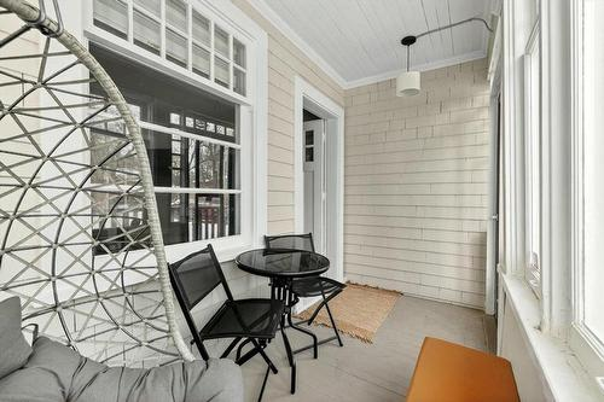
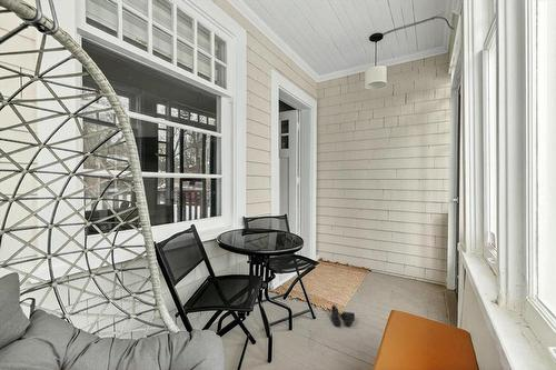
+ boots [330,303,356,328]
